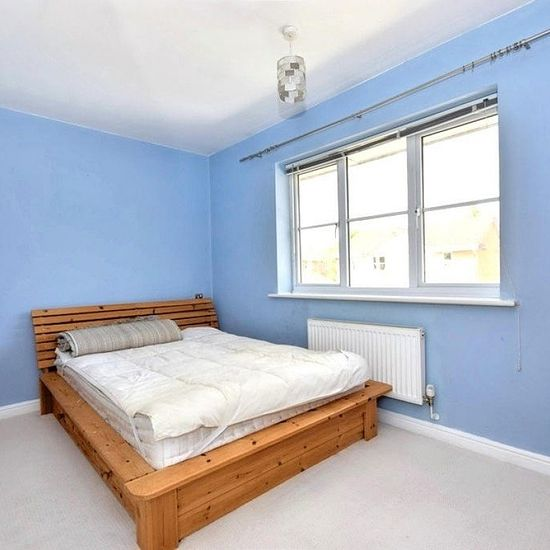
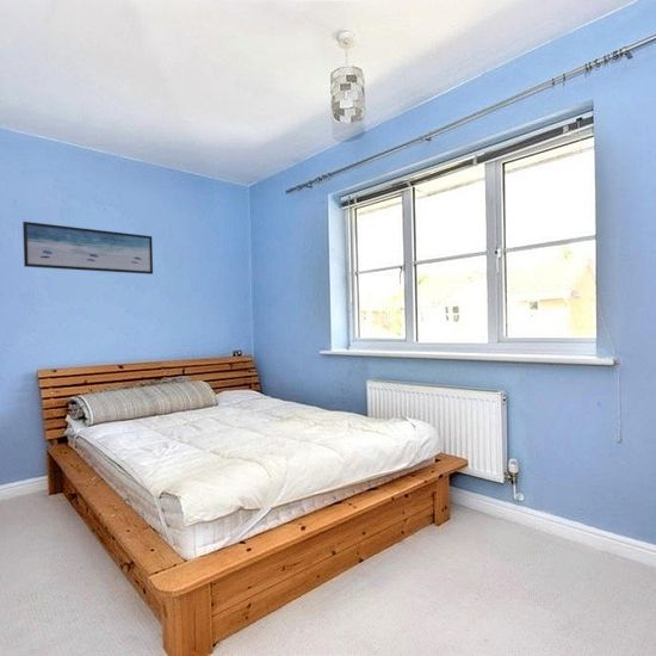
+ wall art [21,221,154,276]
